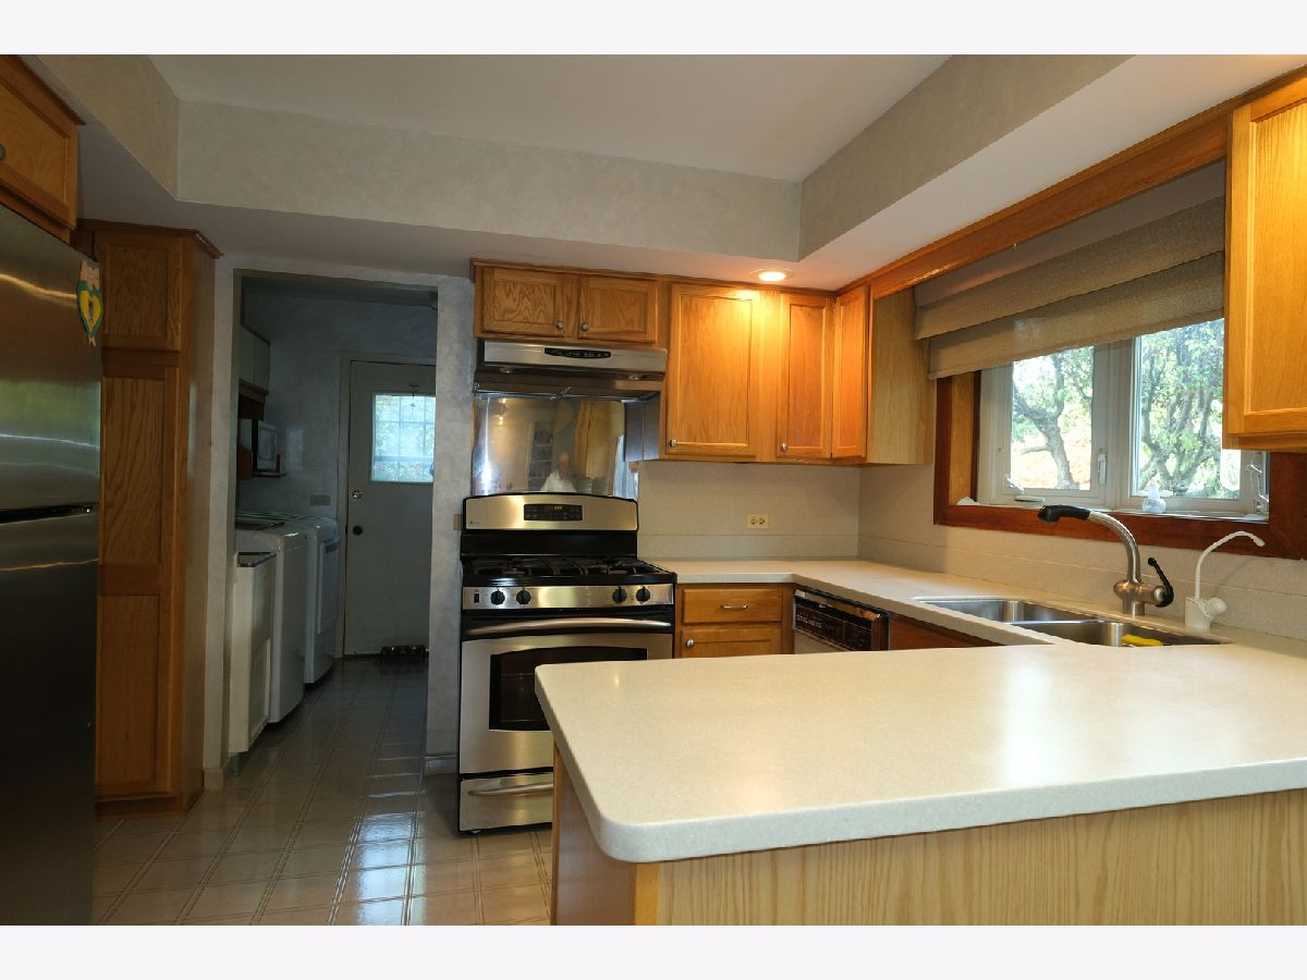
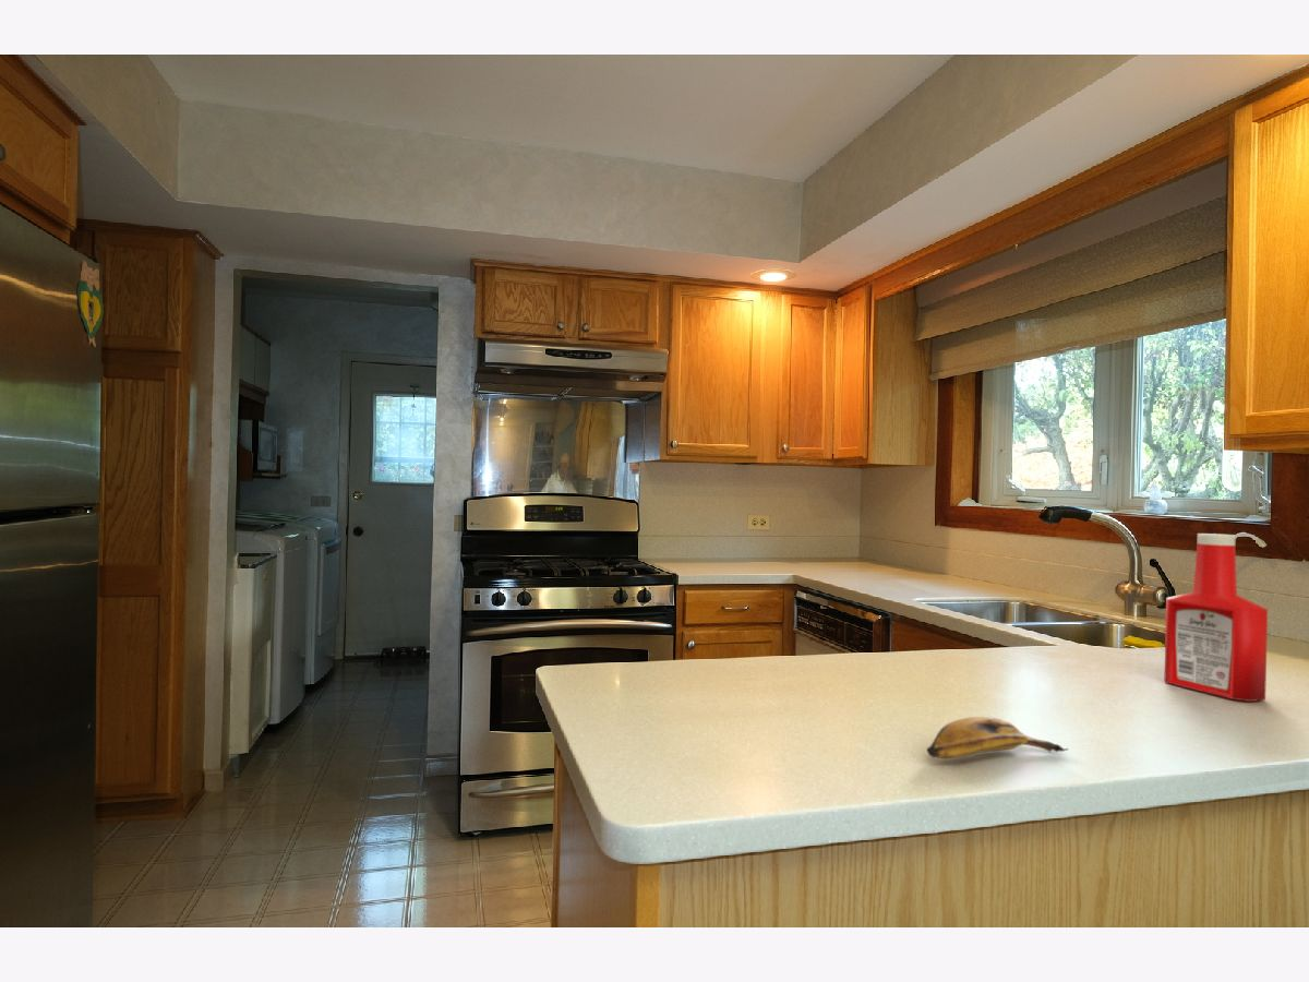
+ soap bottle [1163,532,1269,703]
+ banana [926,716,1069,759]
